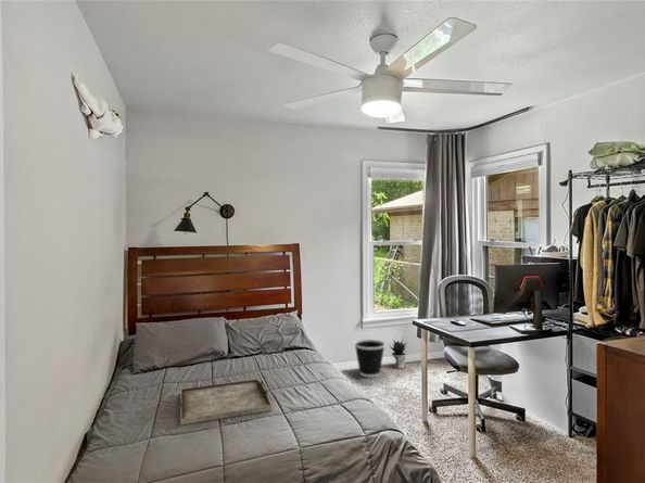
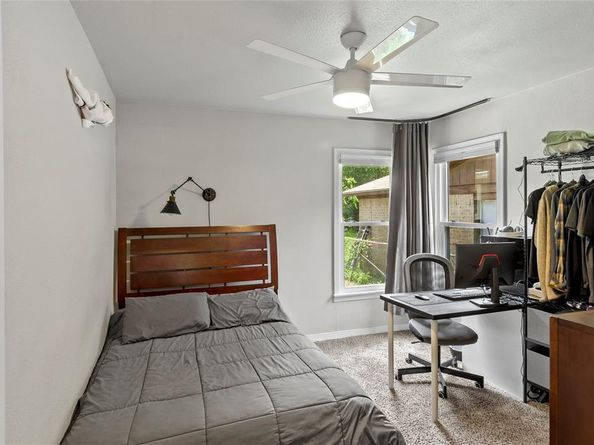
- potted plant [387,336,408,369]
- wastebasket [353,339,387,379]
- serving tray [179,378,274,425]
